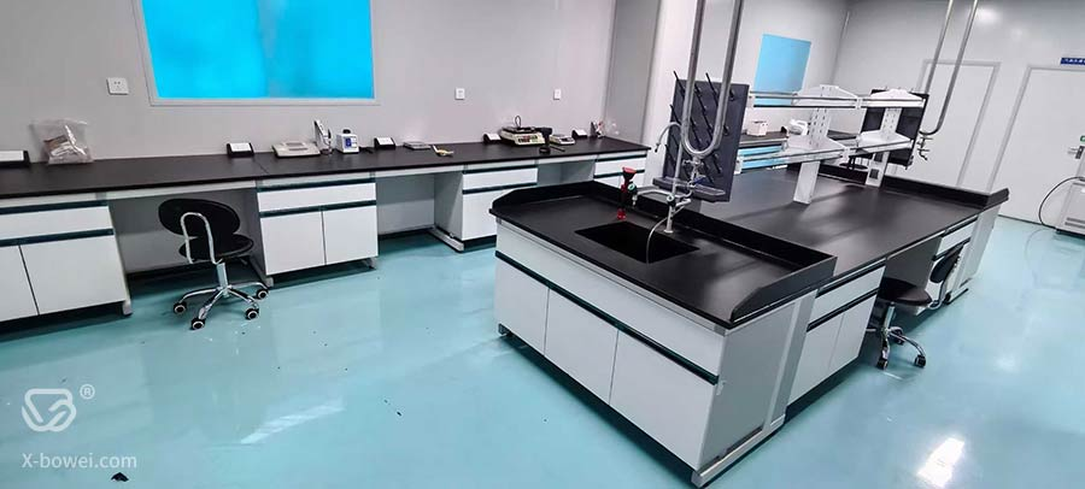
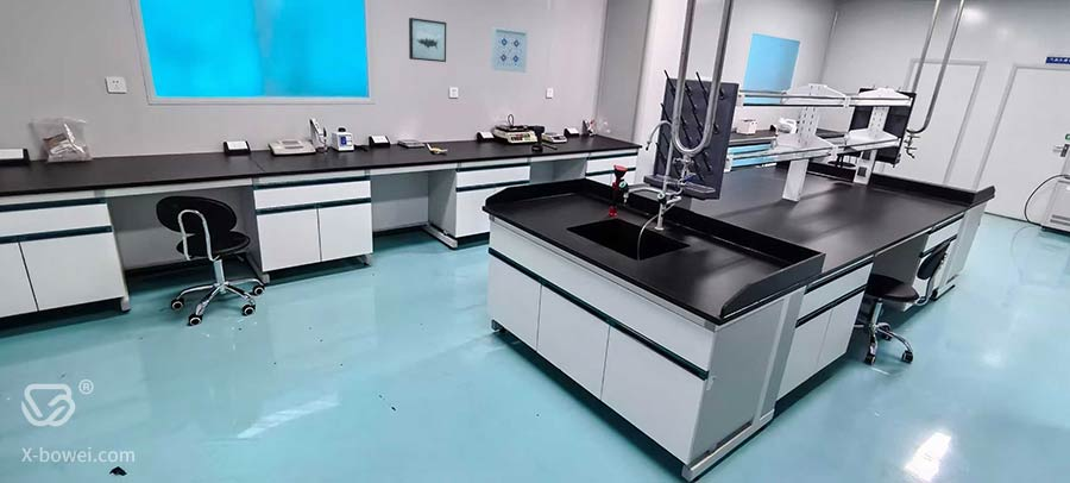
+ wall art [408,17,447,63]
+ wall art [490,25,529,74]
